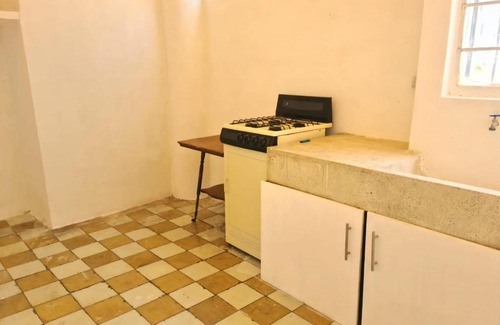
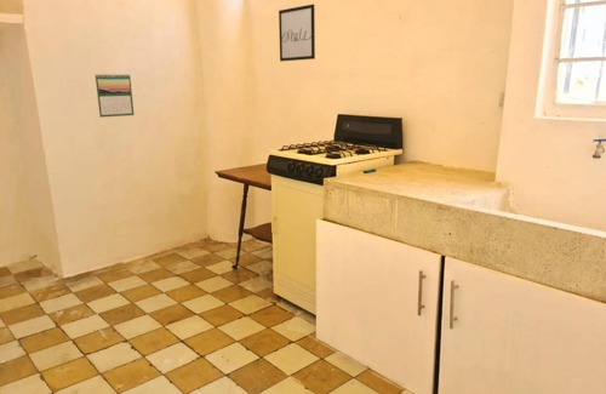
+ calendar [95,73,135,119]
+ wall art [278,2,316,62]
